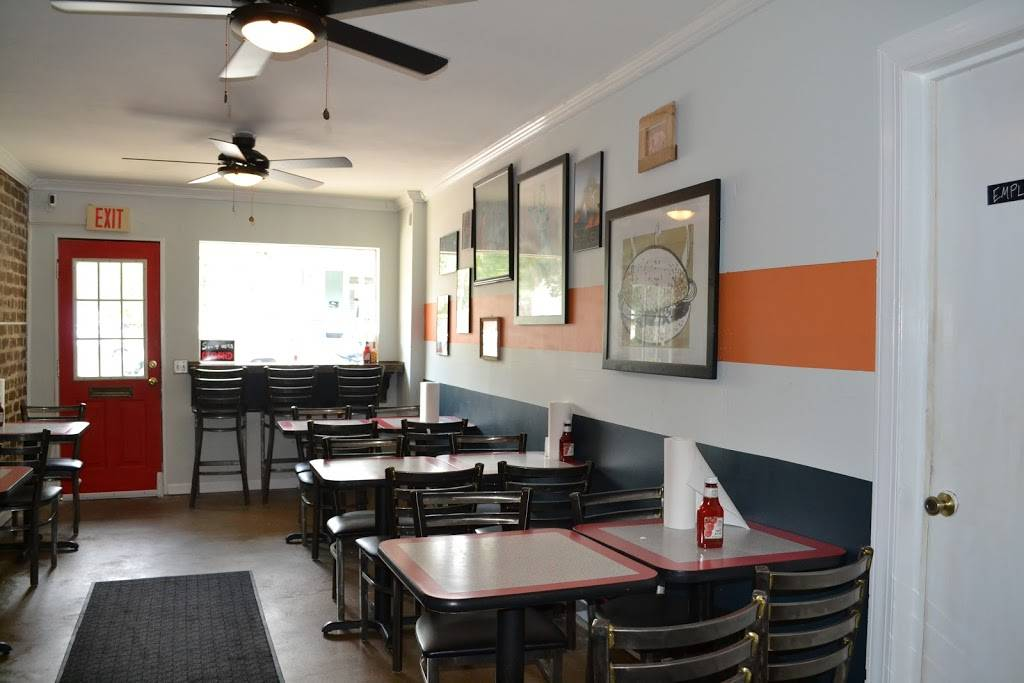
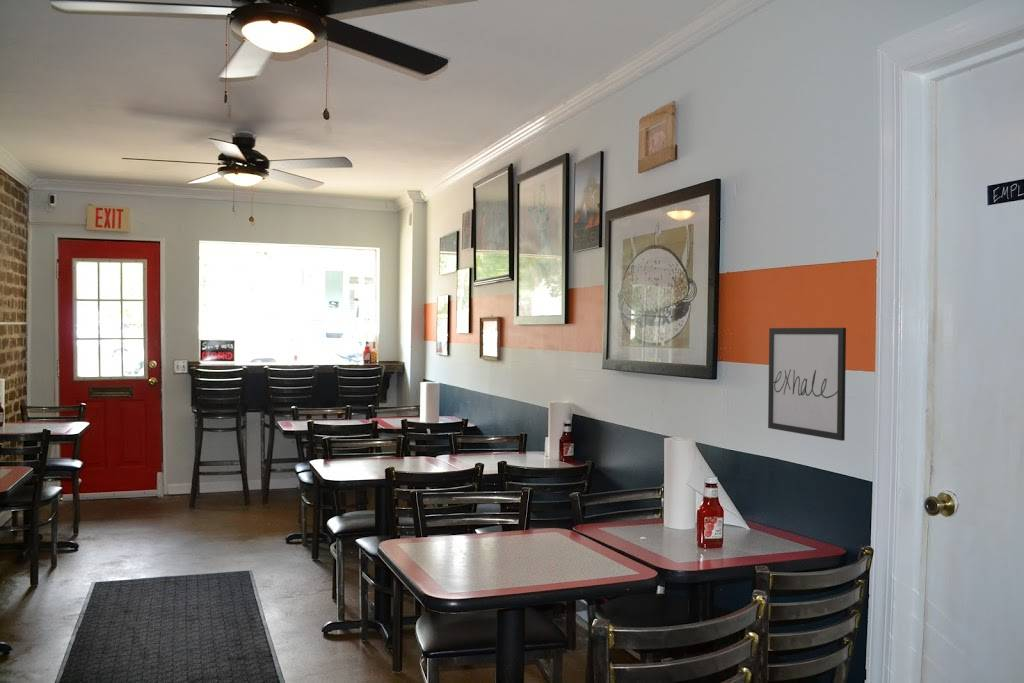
+ wall art [767,327,847,442]
